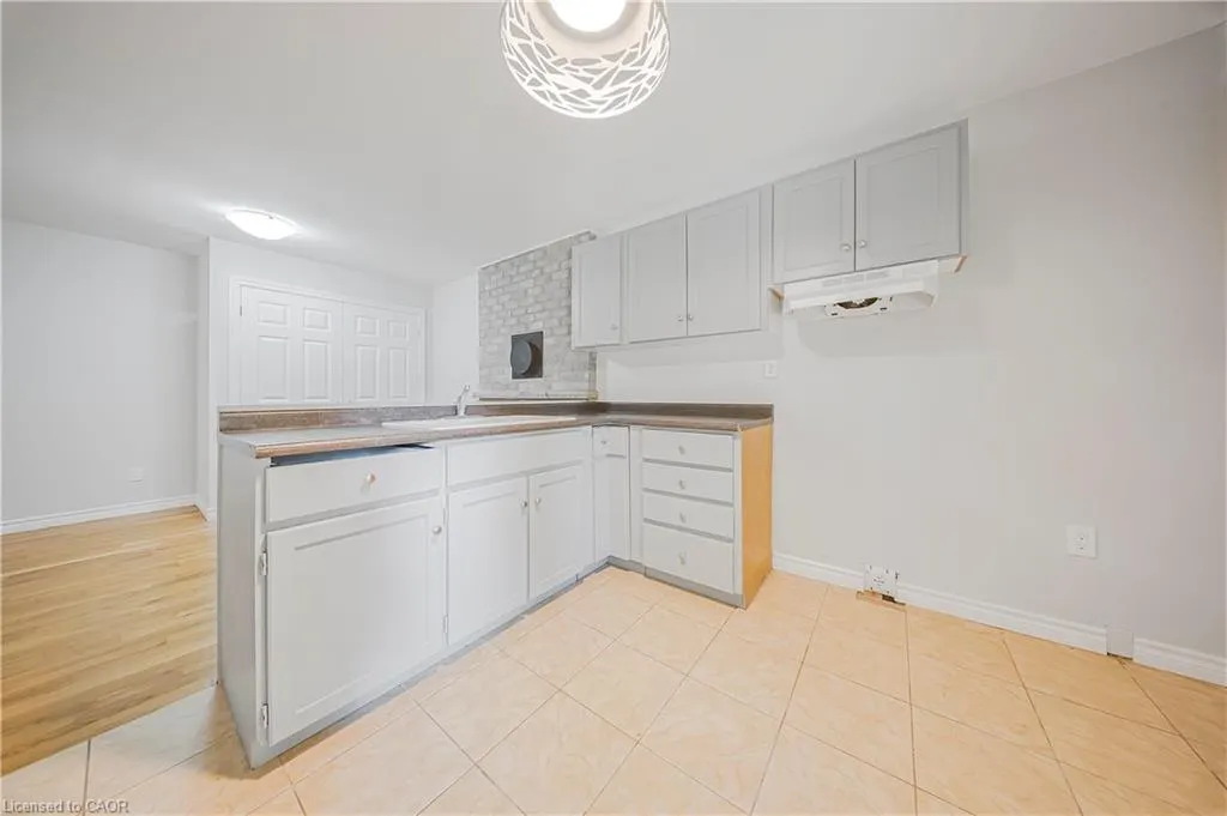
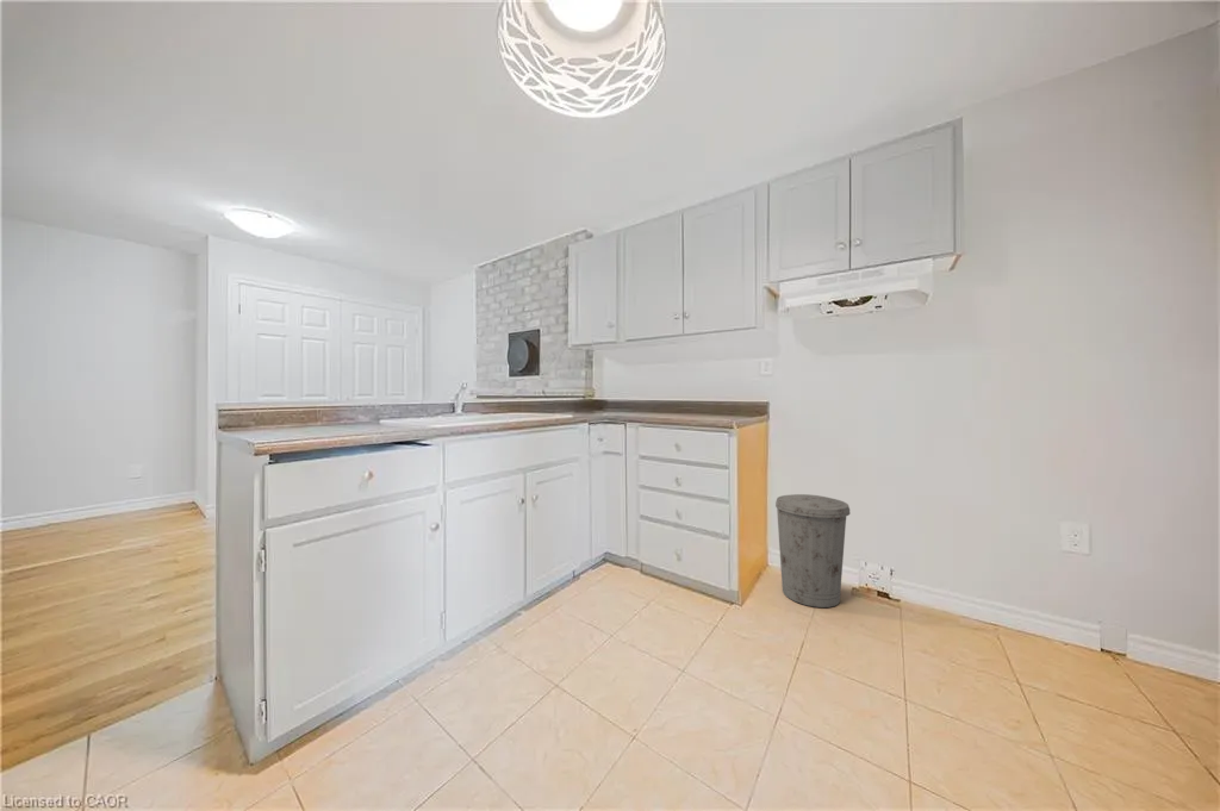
+ trash can [774,493,851,609]
